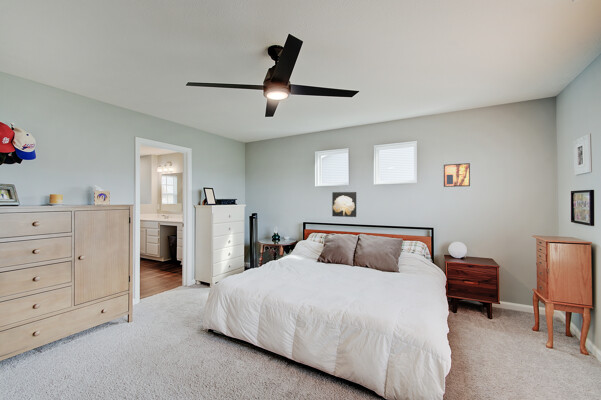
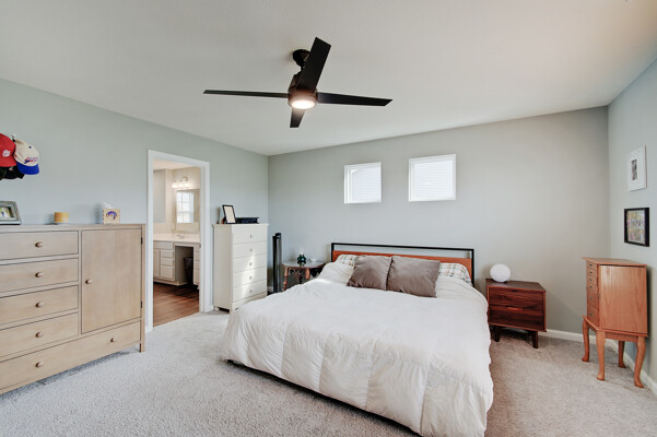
- wall art [331,191,357,218]
- wall art [443,162,471,188]
